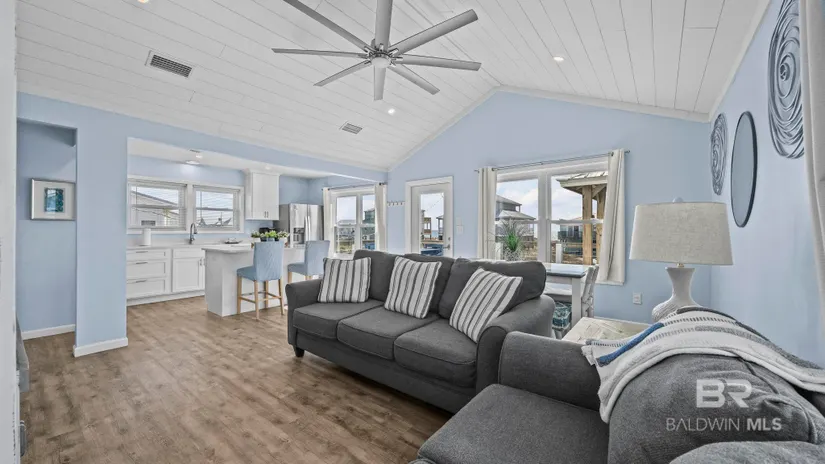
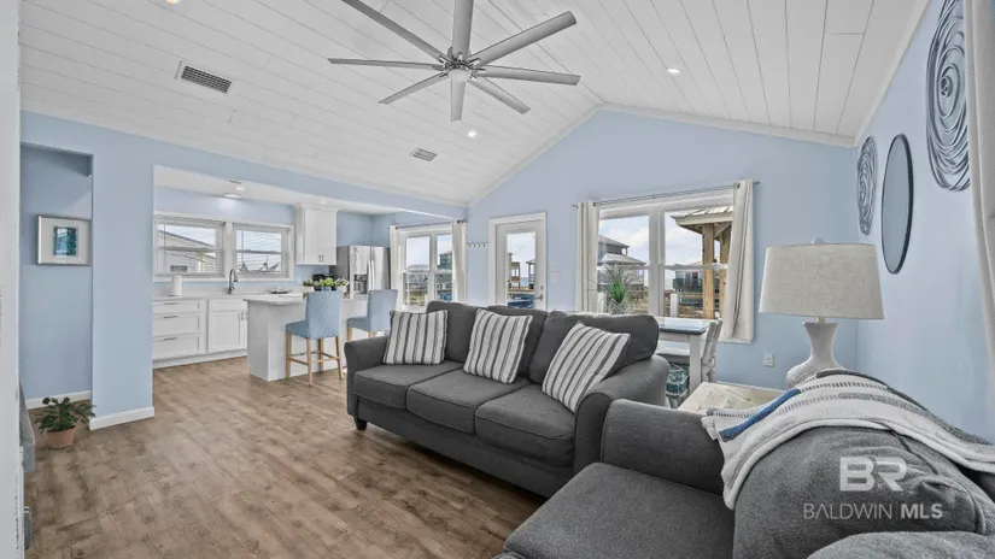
+ potted plant [33,395,99,449]
